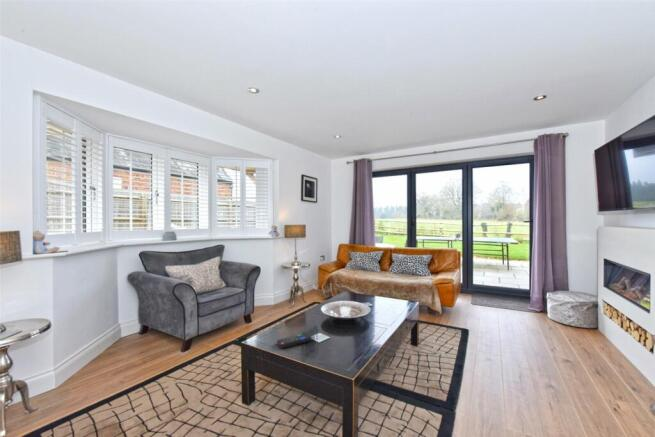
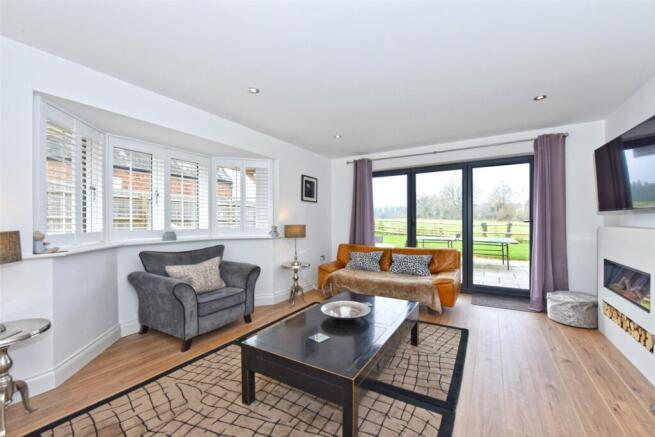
- remote control [276,332,313,350]
